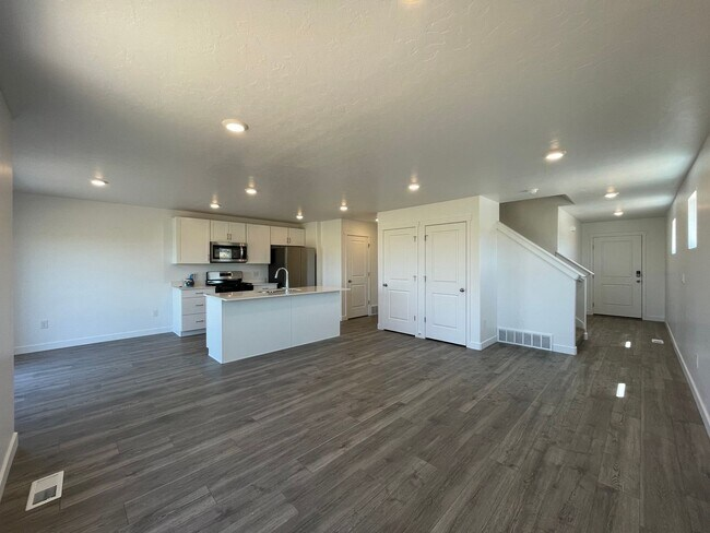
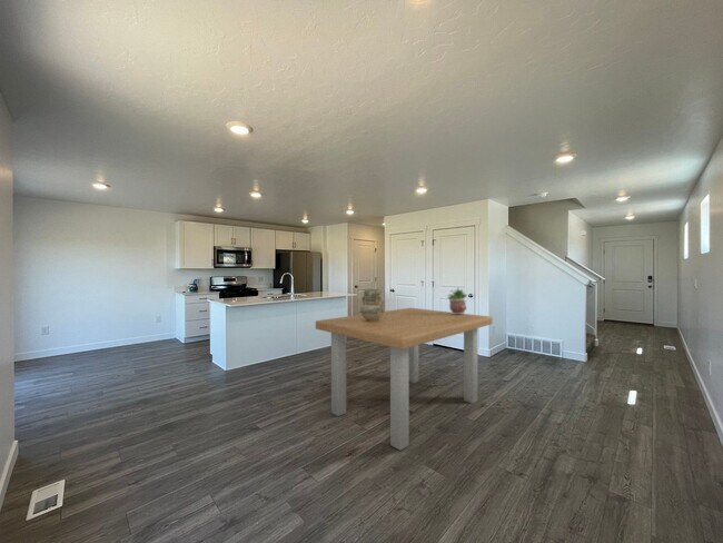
+ dining table [315,307,494,452]
+ ceramic jug [359,288,385,322]
+ potted plant [446,287,468,314]
